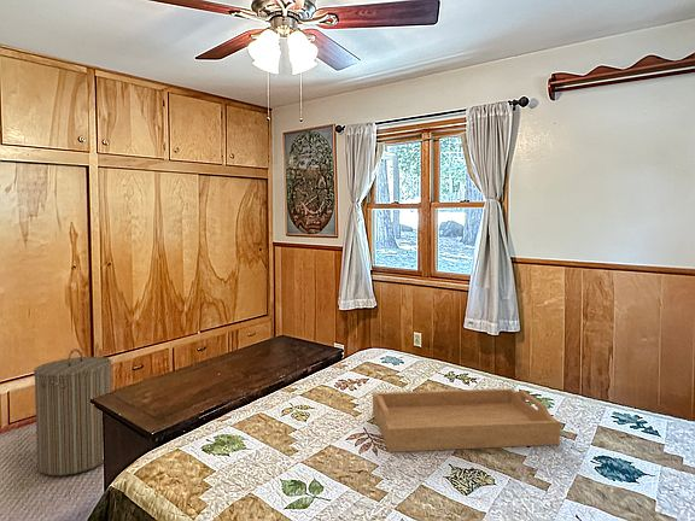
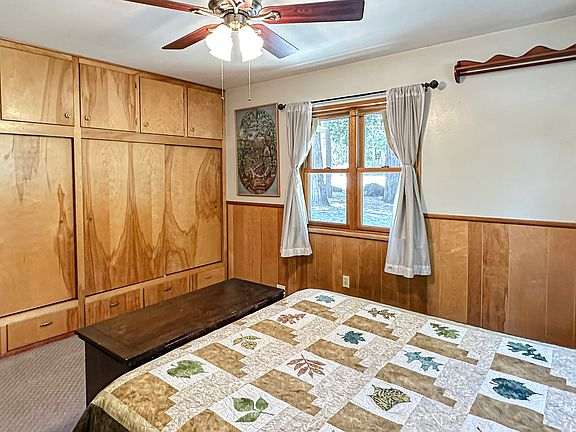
- laundry hamper [33,347,113,476]
- serving tray [372,387,561,453]
